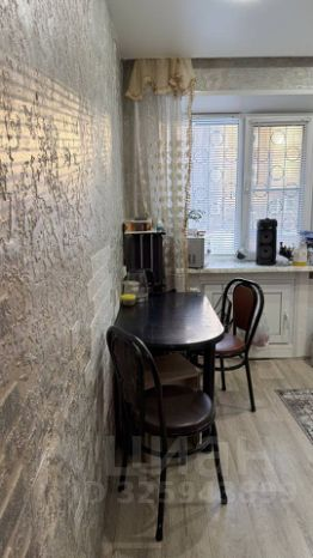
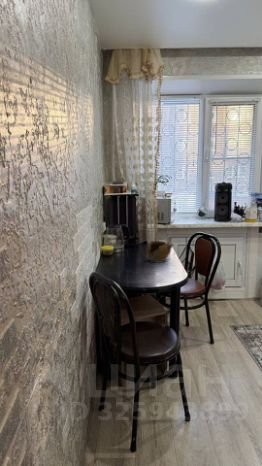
+ teapot [146,240,175,262]
